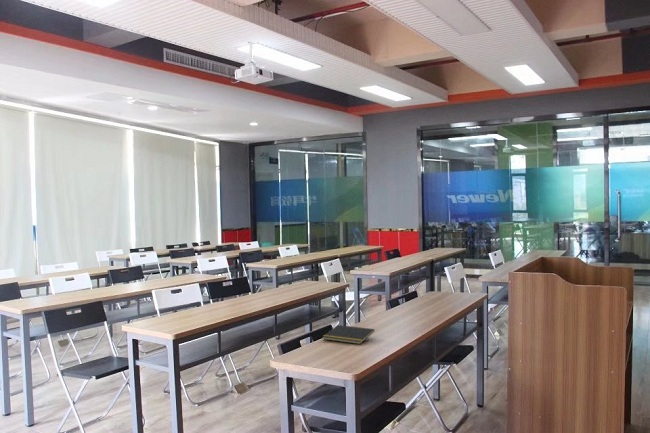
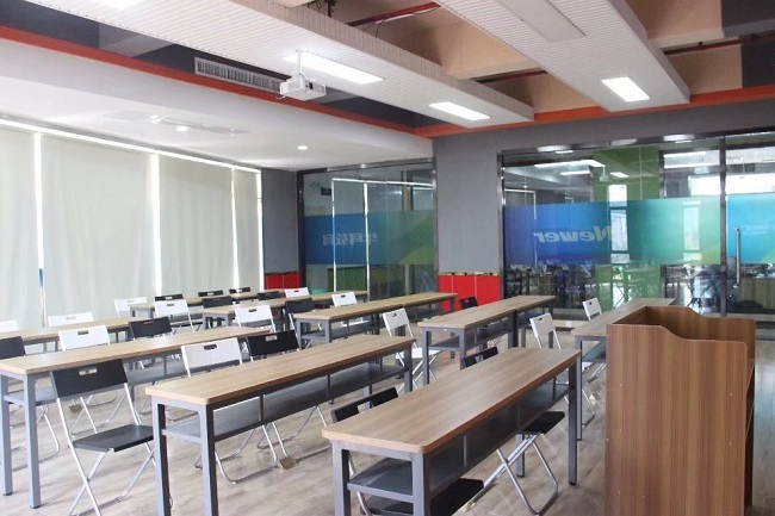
- notepad [322,324,375,345]
